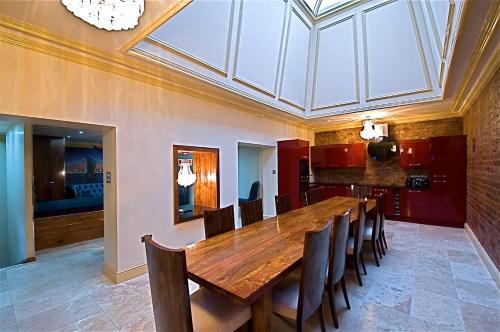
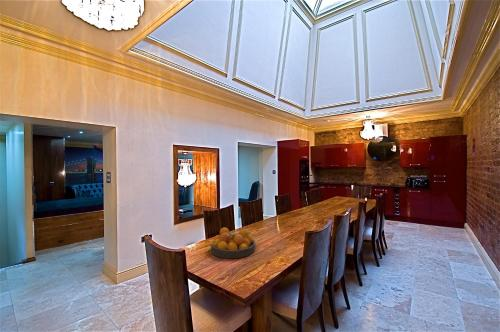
+ fruit bowl [210,227,257,259]
